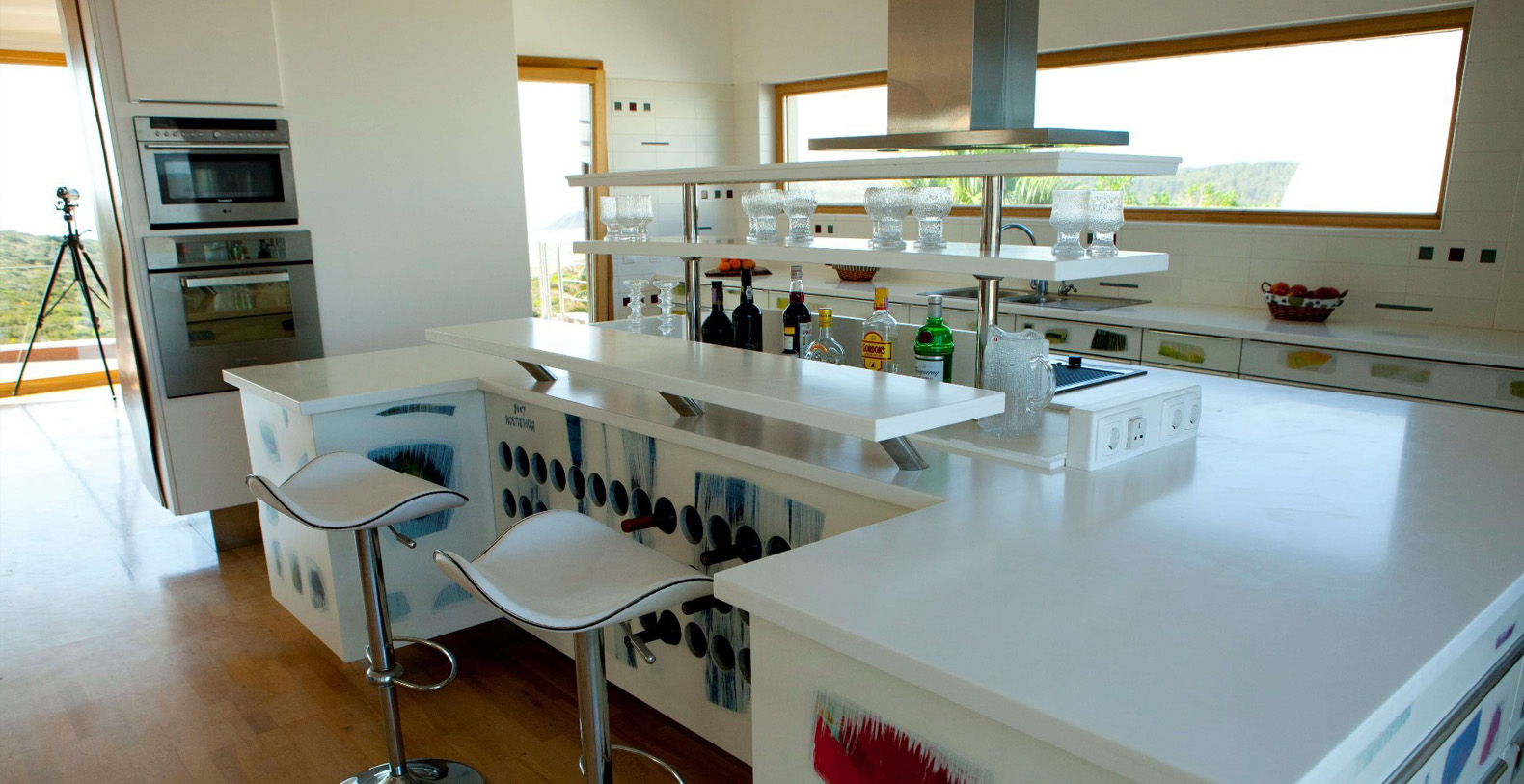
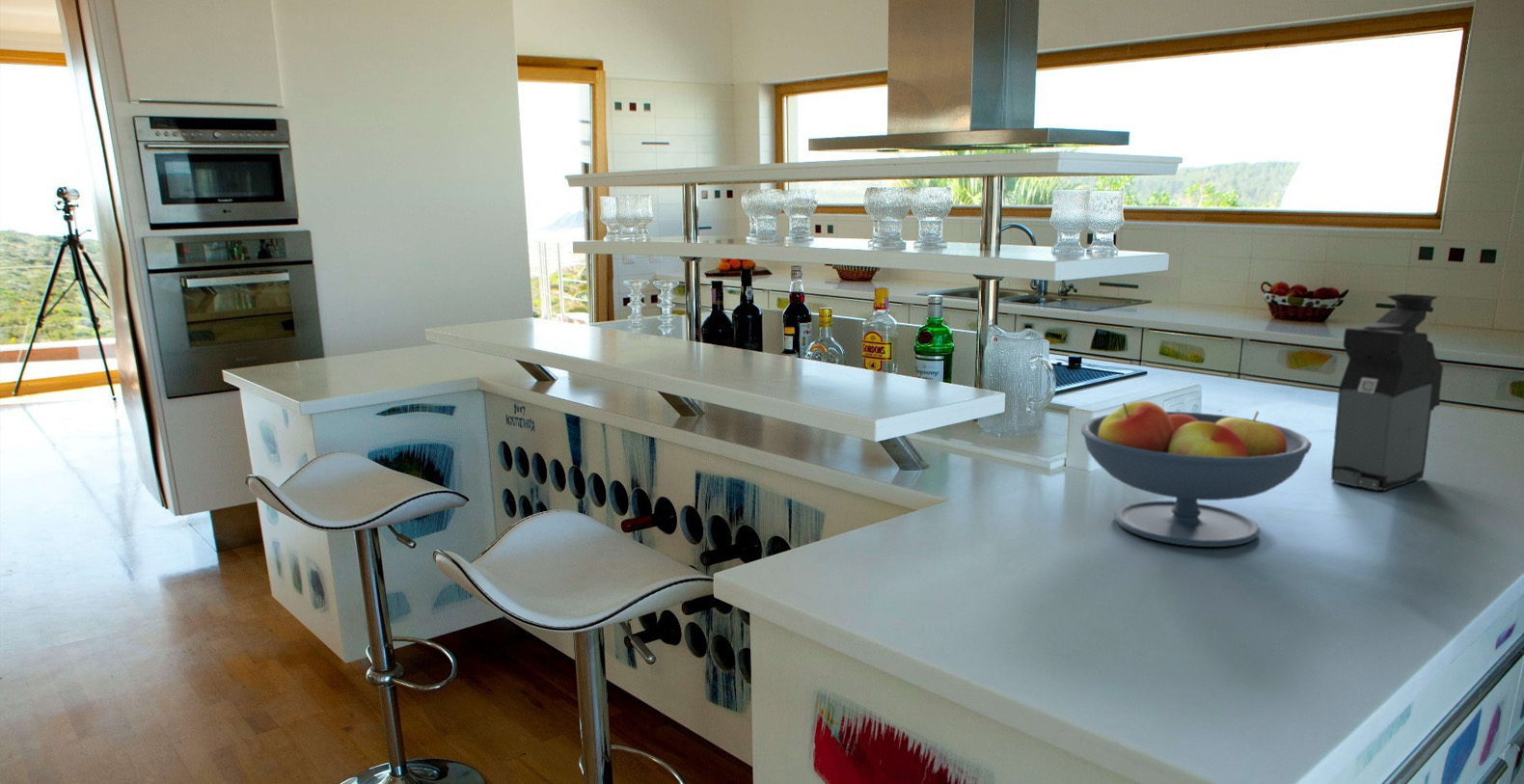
+ fruit bowl [1080,400,1313,548]
+ coffee maker [1330,293,1444,493]
